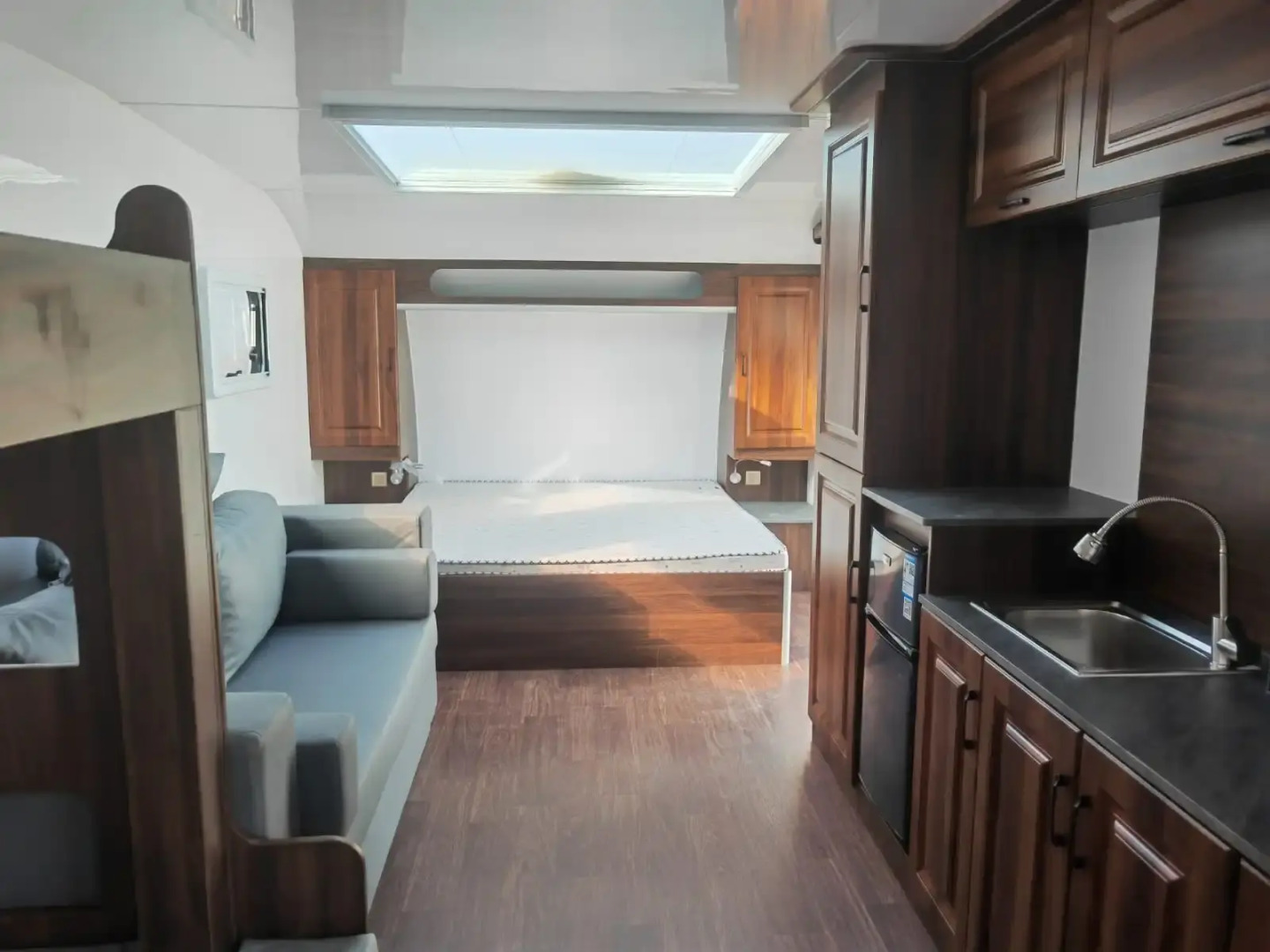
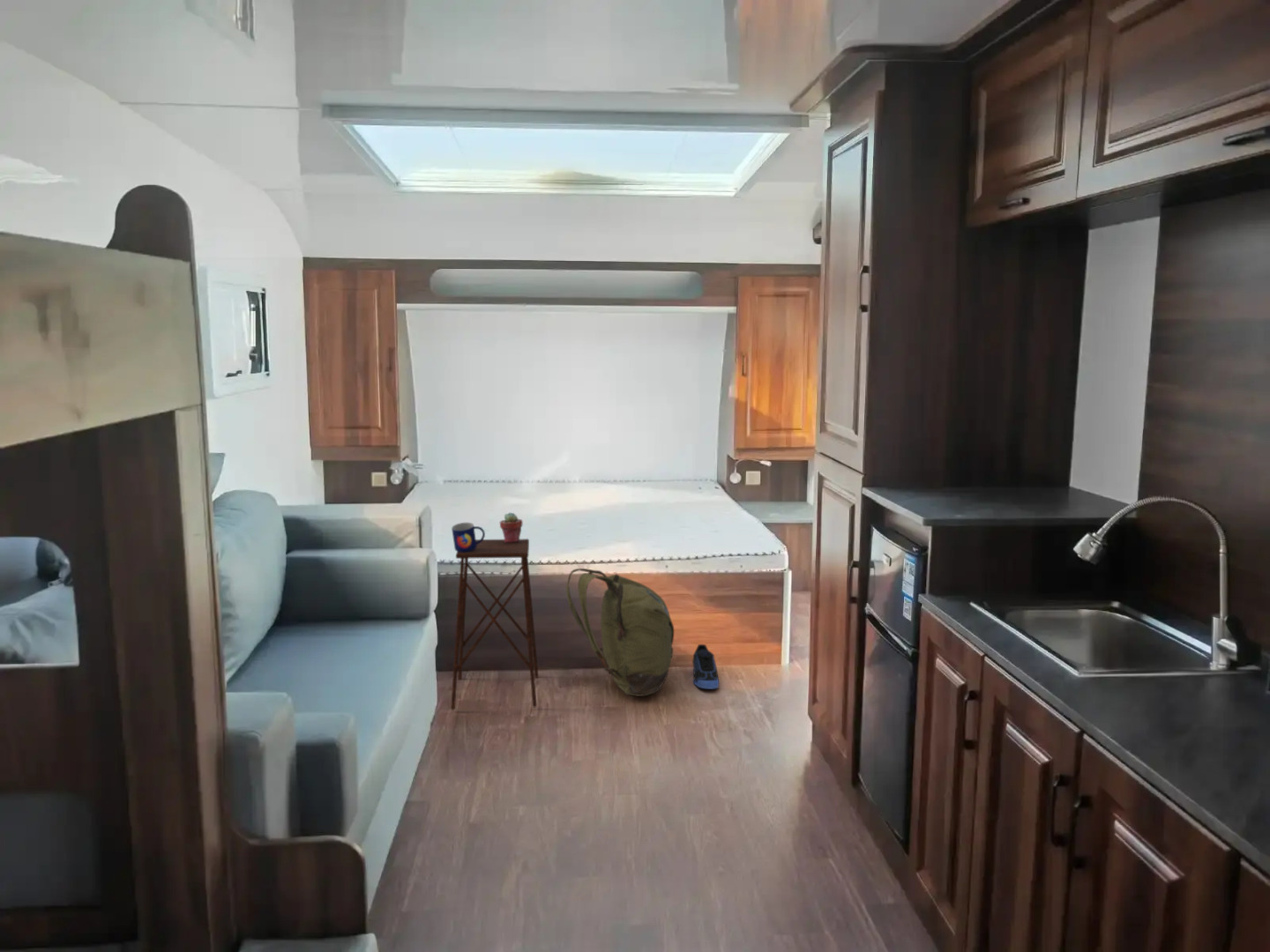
+ backpack [565,568,675,697]
+ mug [451,522,486,552]
+ potted succulent [499,511,524,543]
+ side table [450,538,540,710]
+ sneaker [691,643,720,690]
